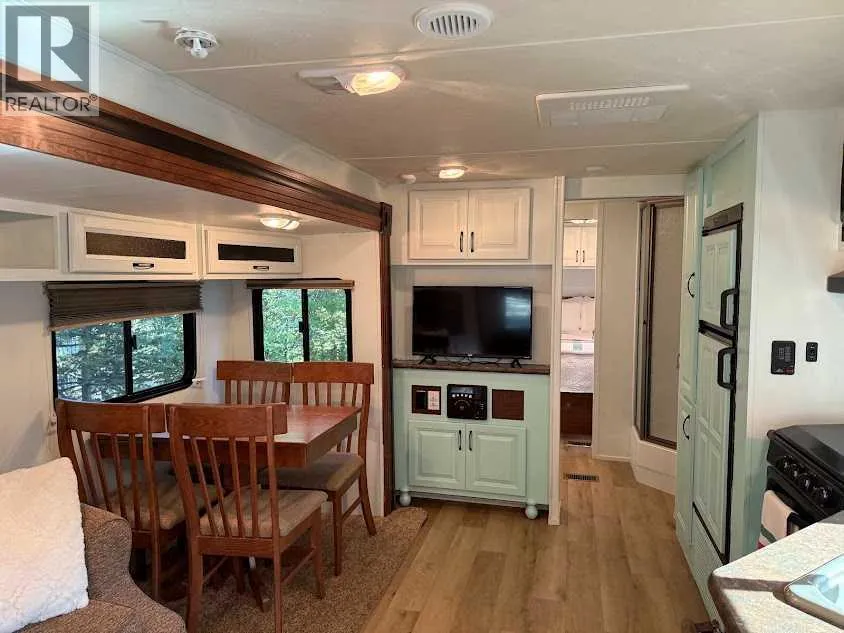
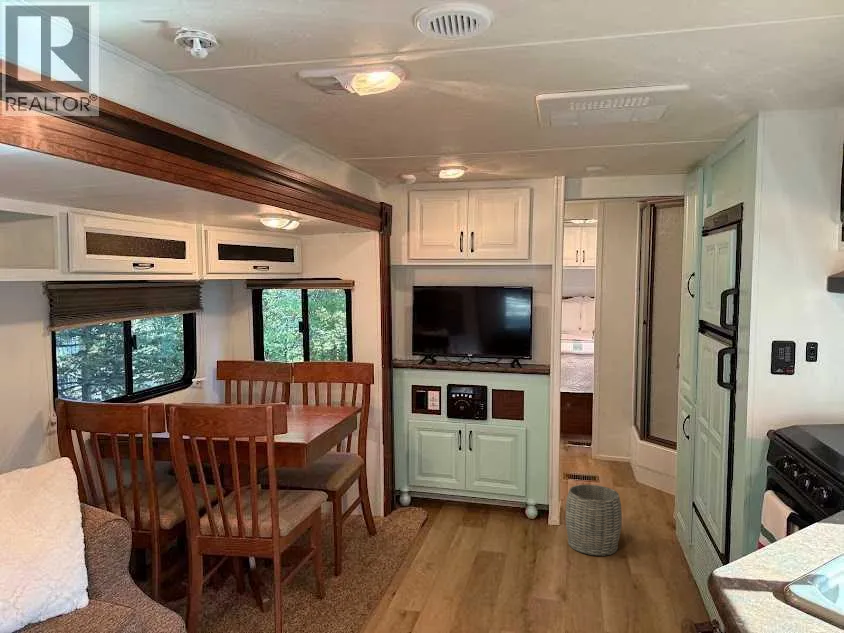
+ woven basket [564,484,623,557]
